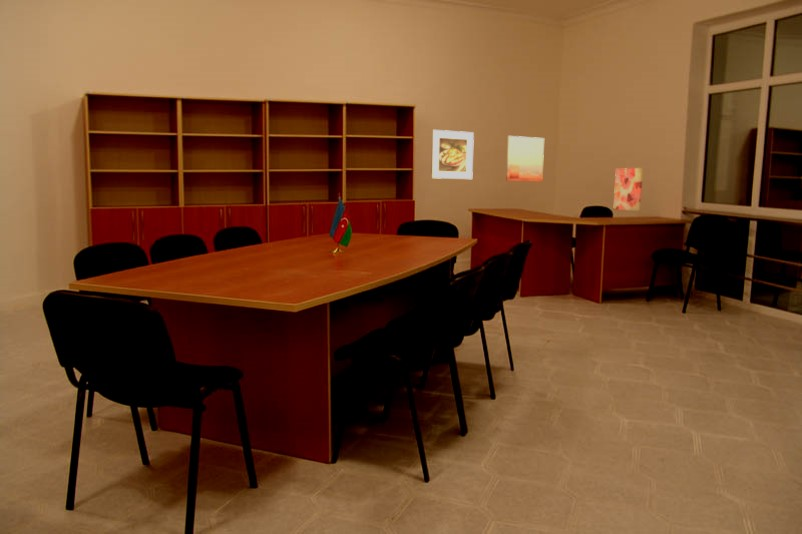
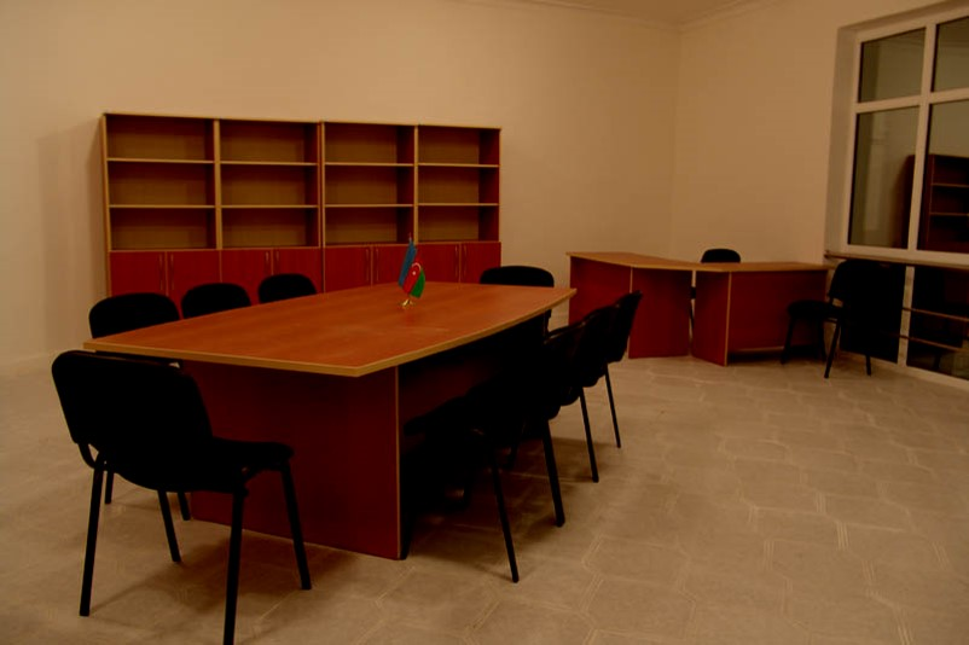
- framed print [430,129,475,180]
- wall art [505,135,545,183]
- wall art [613,167,644,212]
